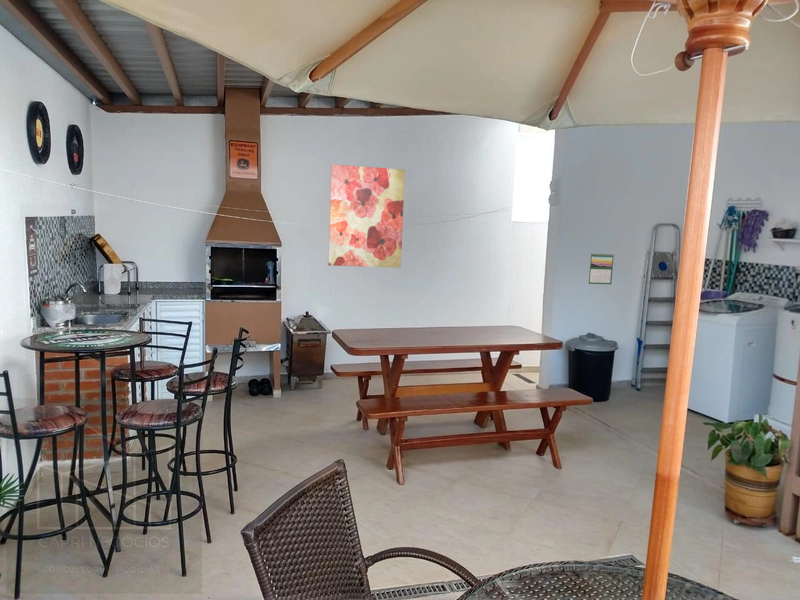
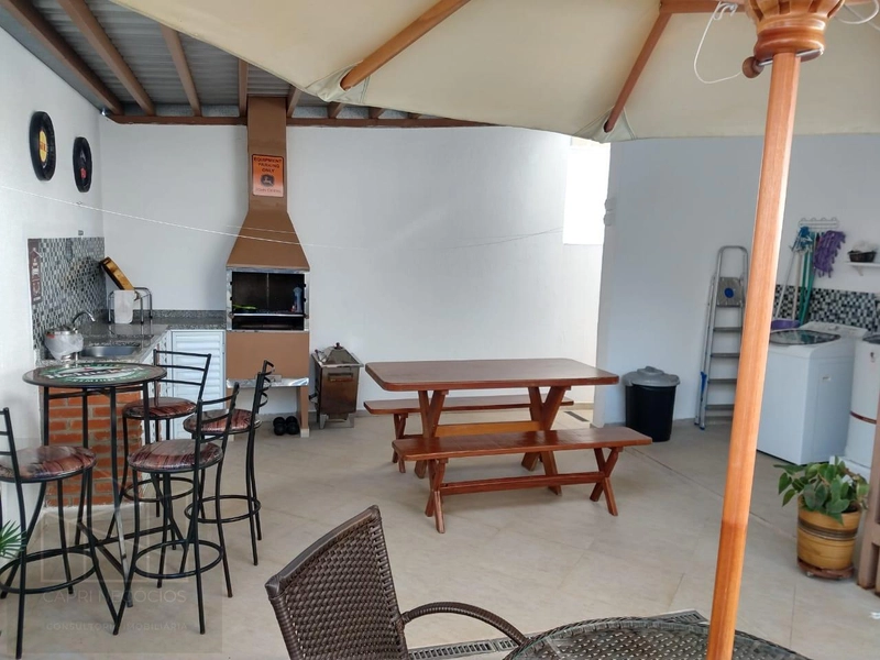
- calendar [587,252,615,285]
- wall art [327,163,406,269]
